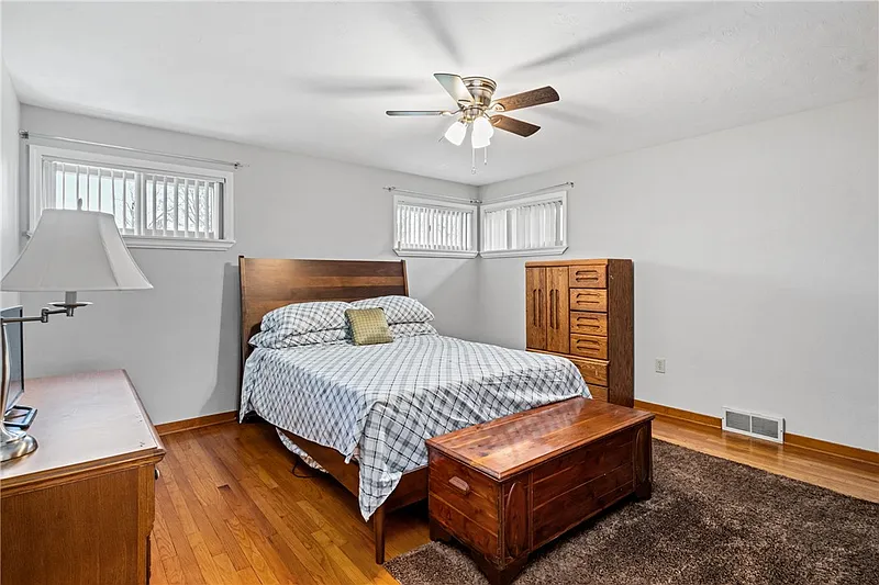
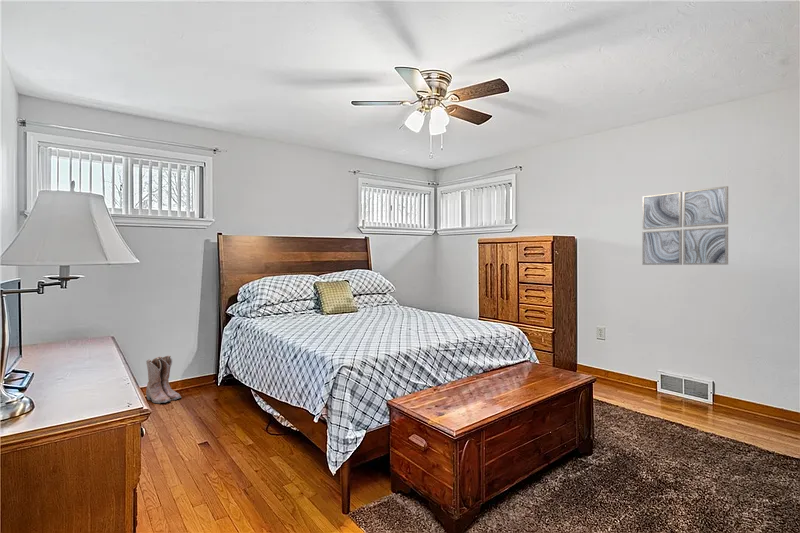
+ boots [145,354,182,404]
+ wall art [641,185,729,266]
